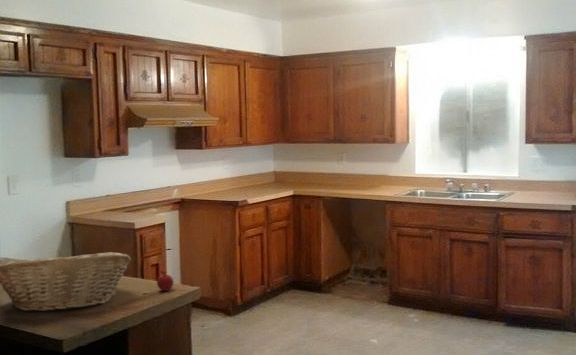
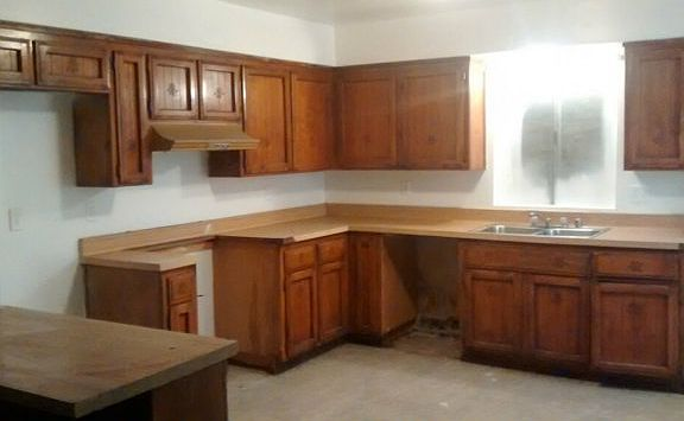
- fruit basket [0,251,132,312]
- apple [156,270,175,292]
